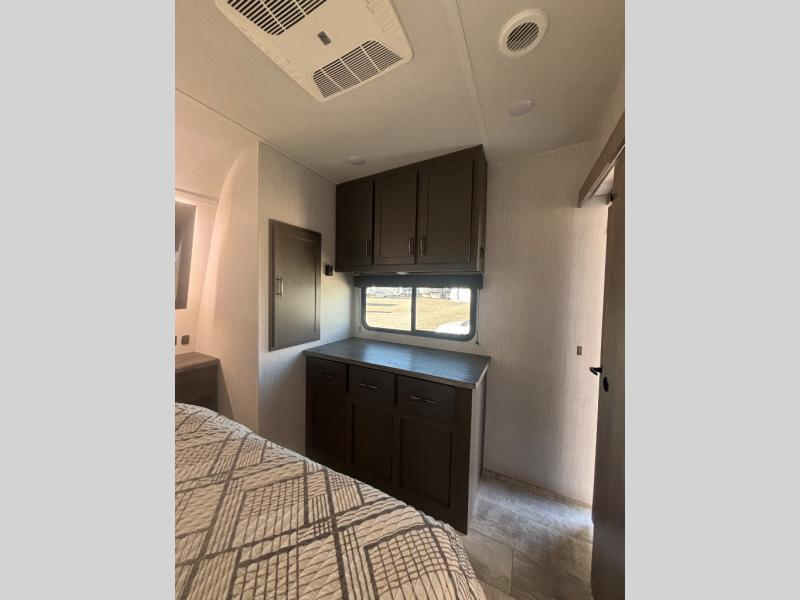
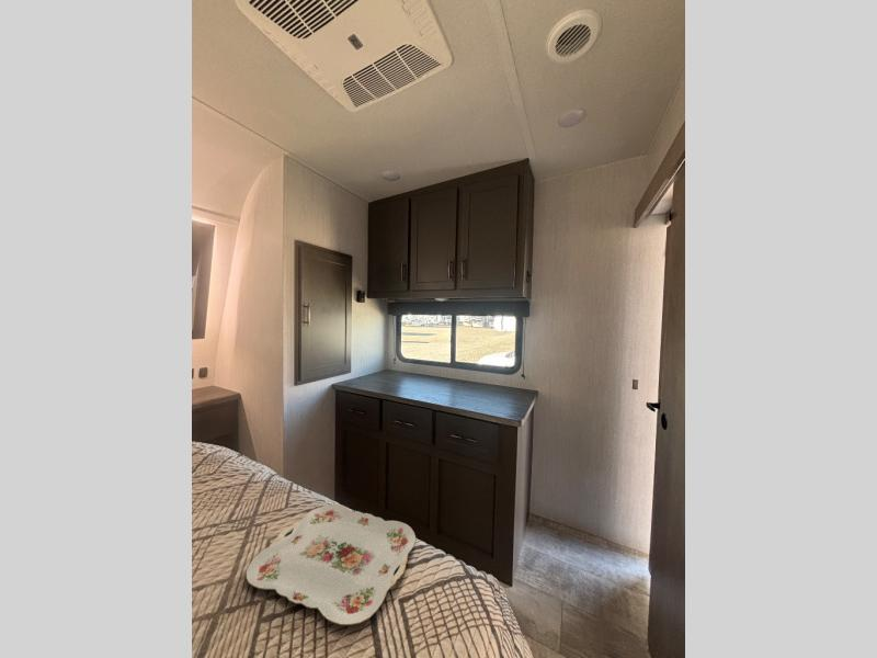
+ serving tray [246,503,417,626]
